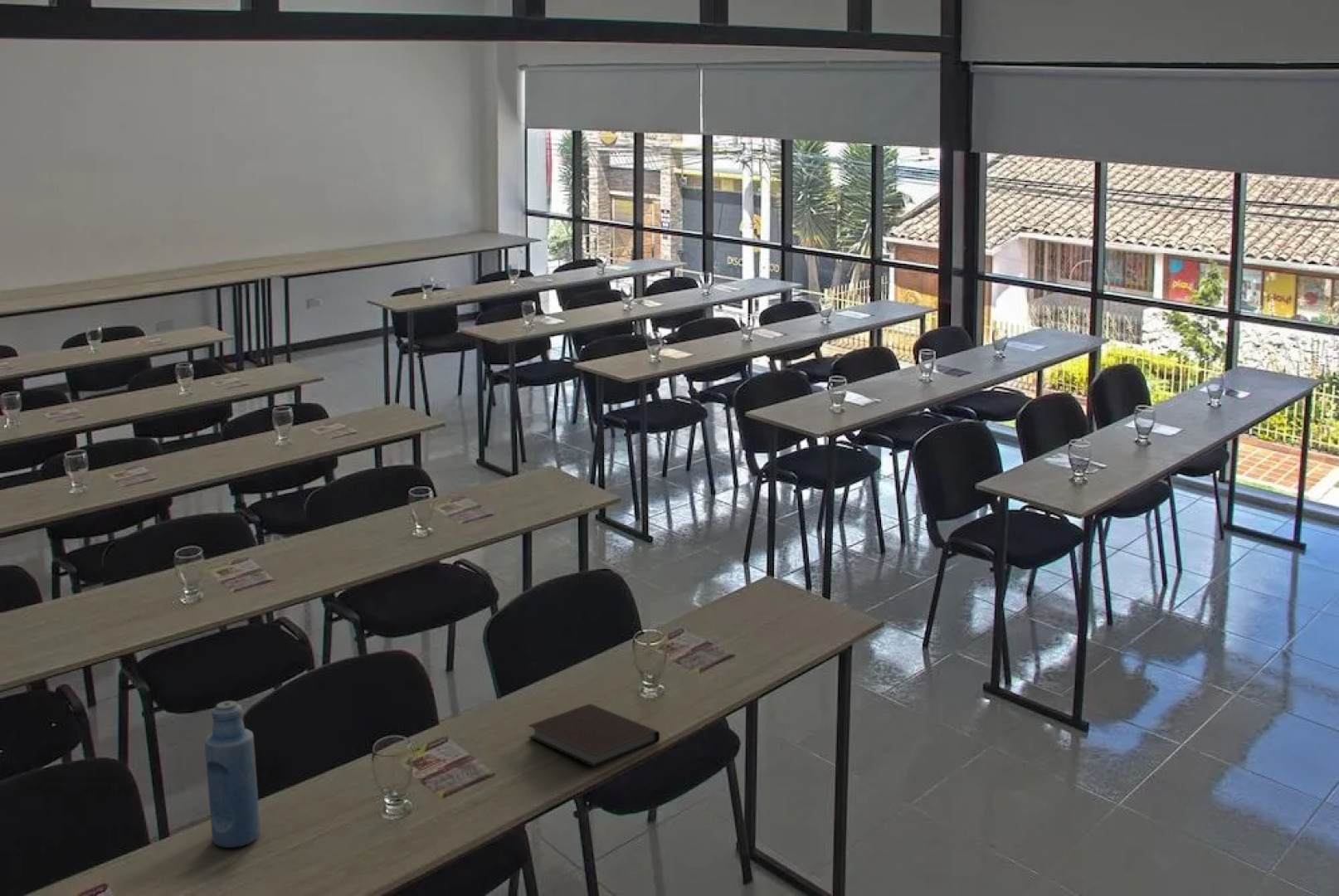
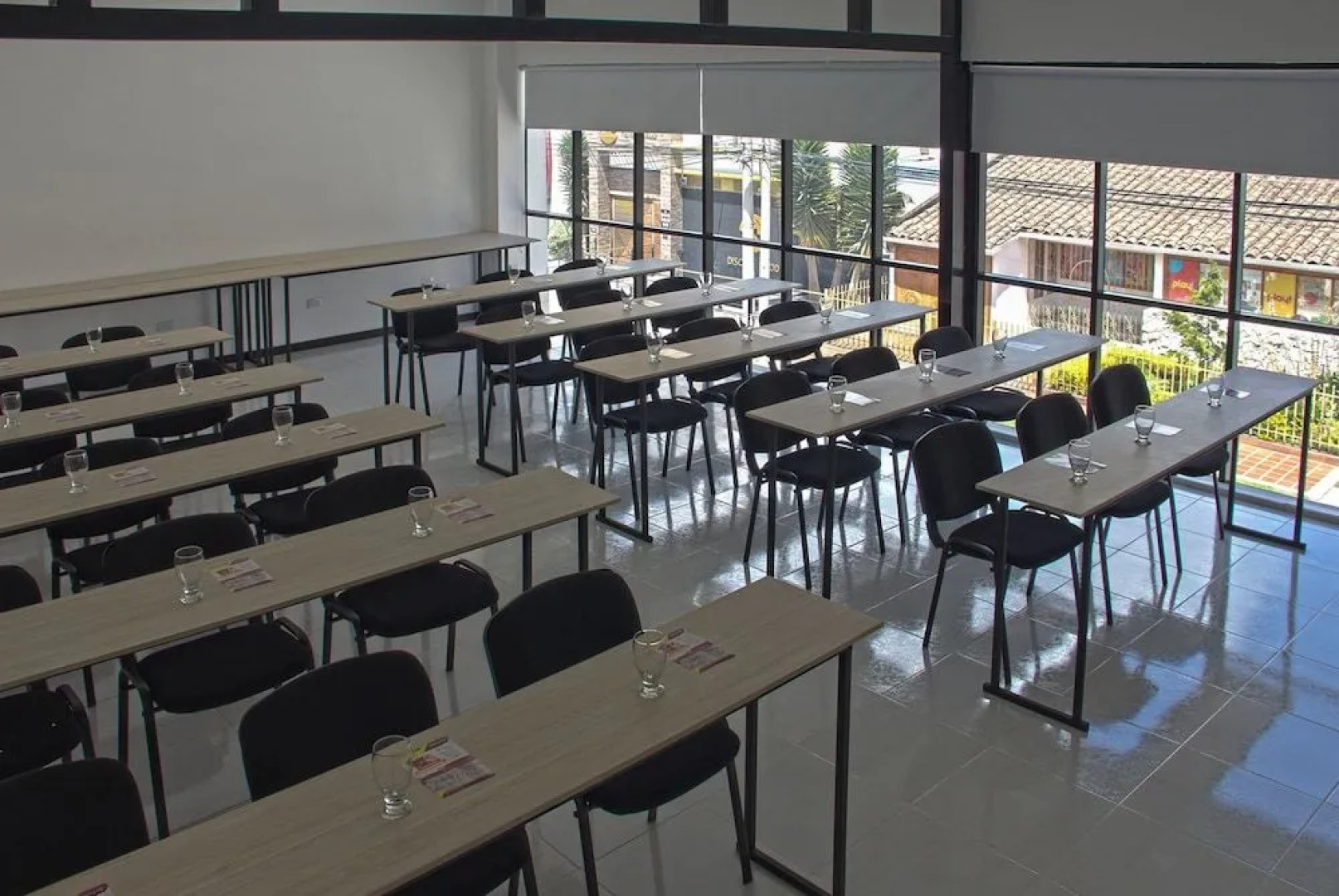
- notebook [527,703,660,768]
- bottle [204,700,261,849]
